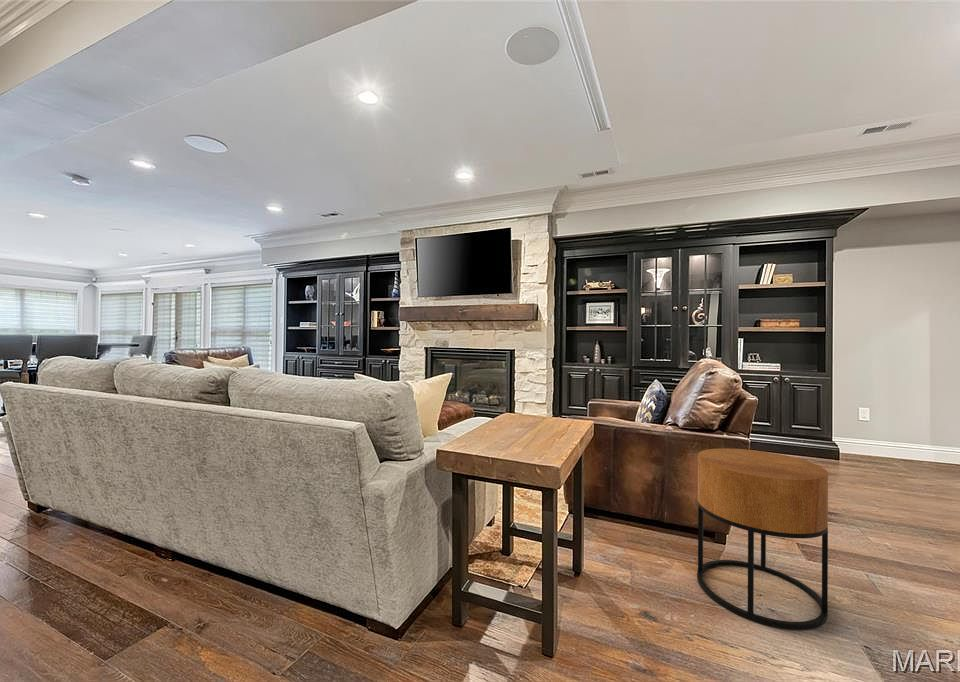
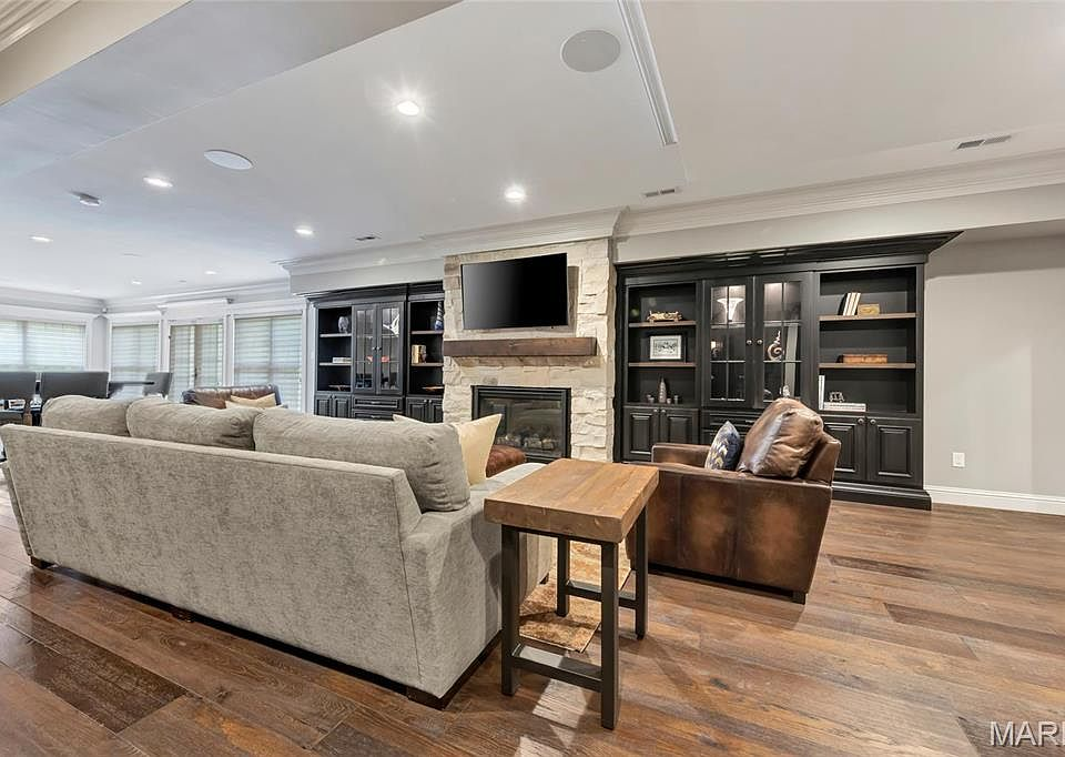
- side table [696,447,829,631]
